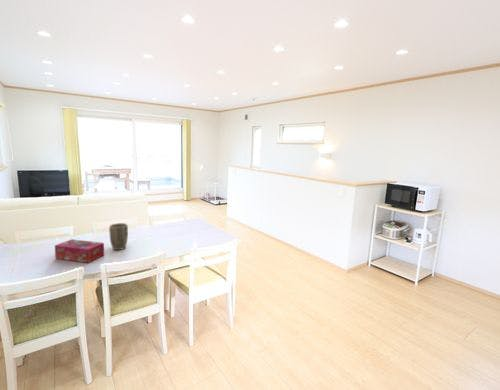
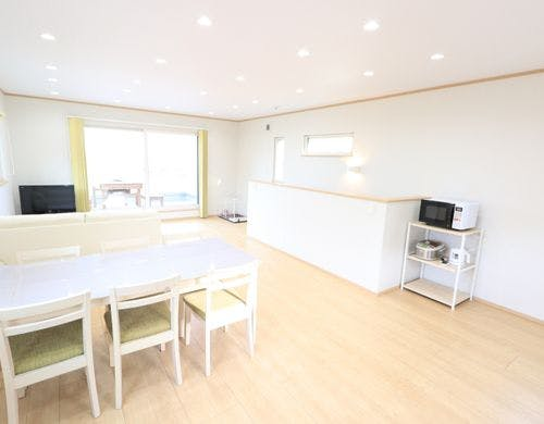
- tissue box [54,238,105,264]
- plant pot [108,222,129,251]
